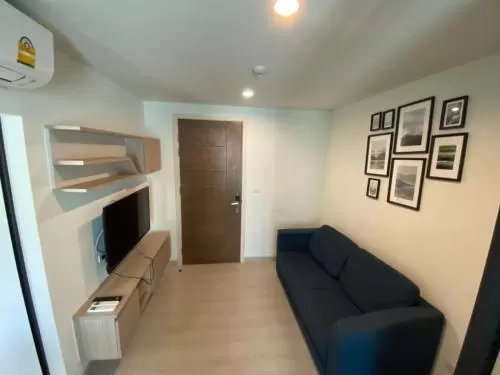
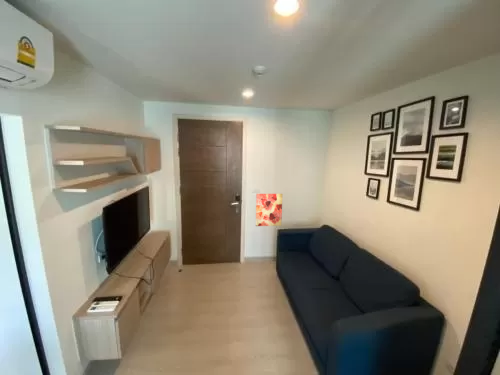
+ wall art [255,193,284,227]
